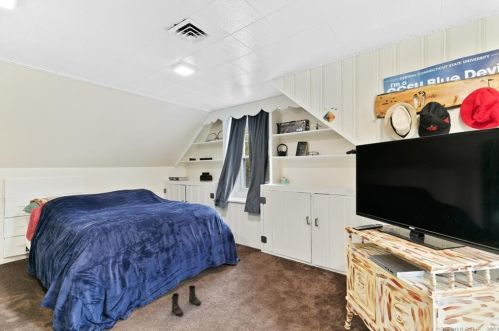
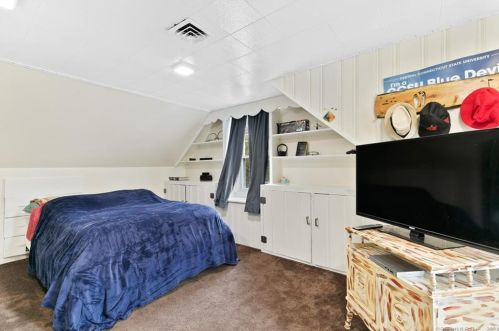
- boots [170,284,202,316]
